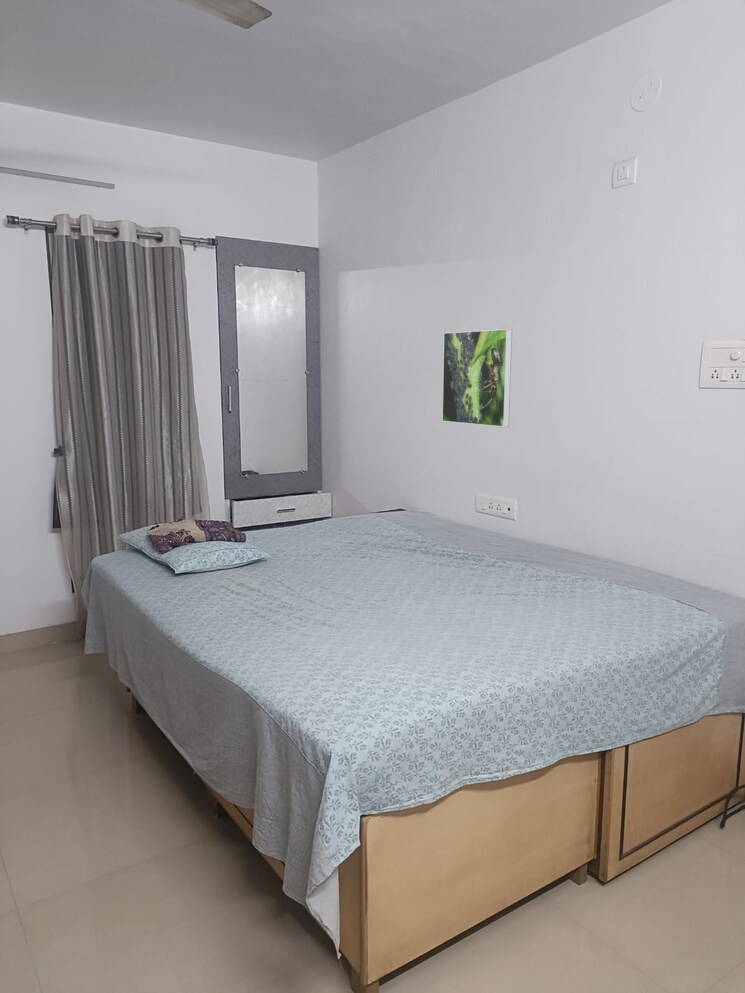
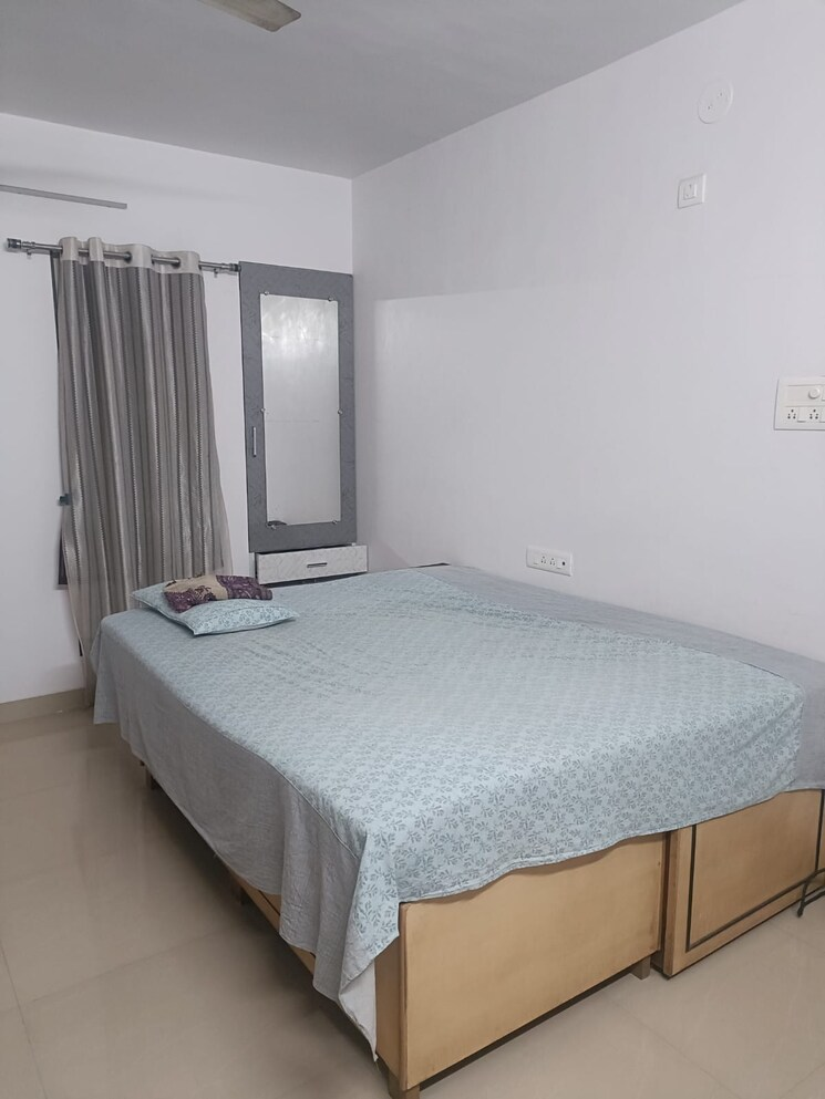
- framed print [441,328,513,428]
